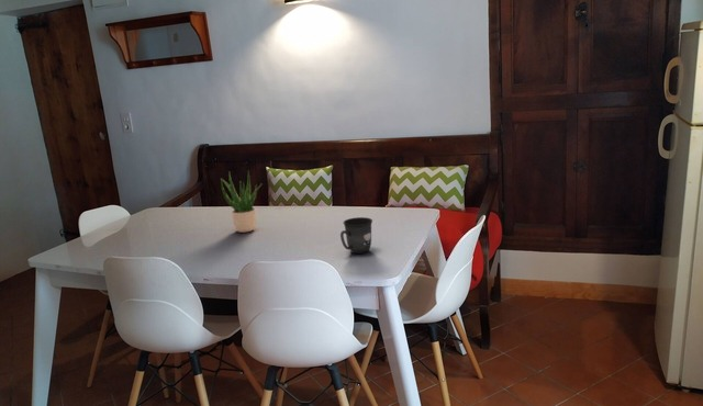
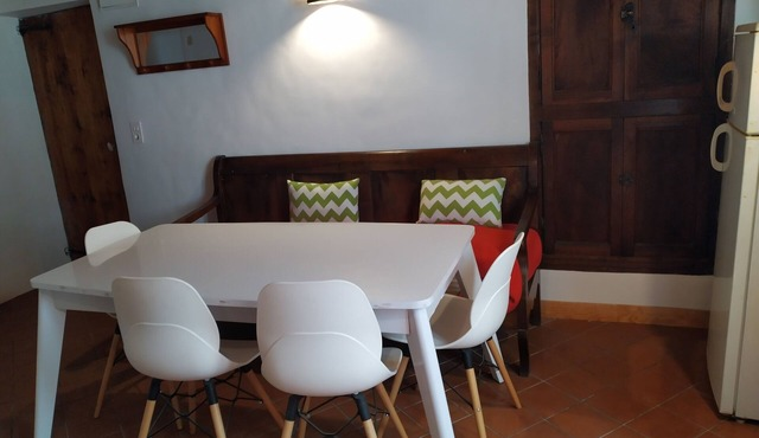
- mug [339,216,373,255]
- potted plant [220,170,263,234]
